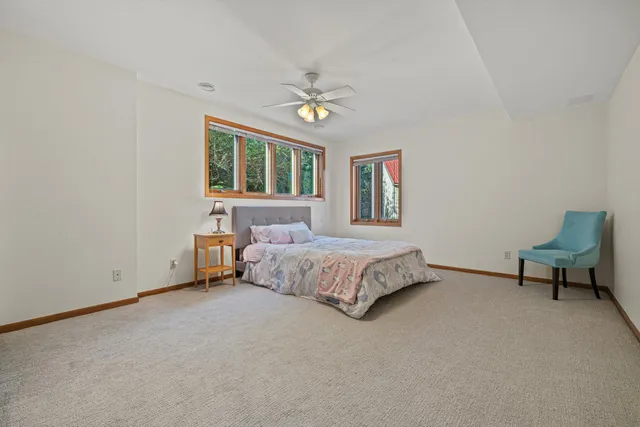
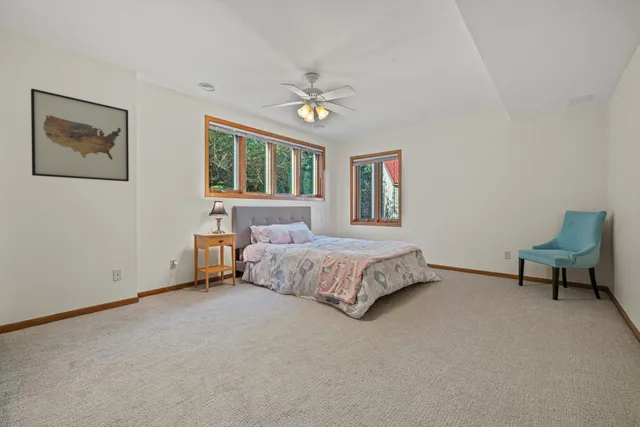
+ wall art [30,88,130,182]
